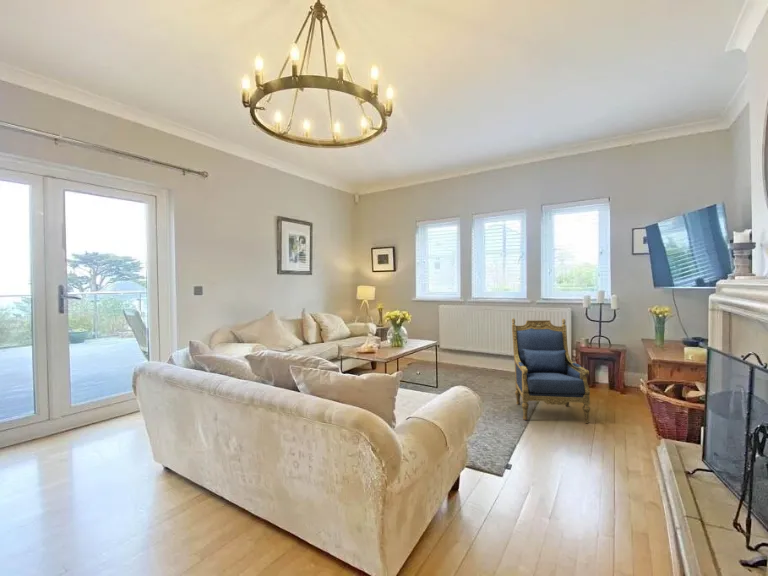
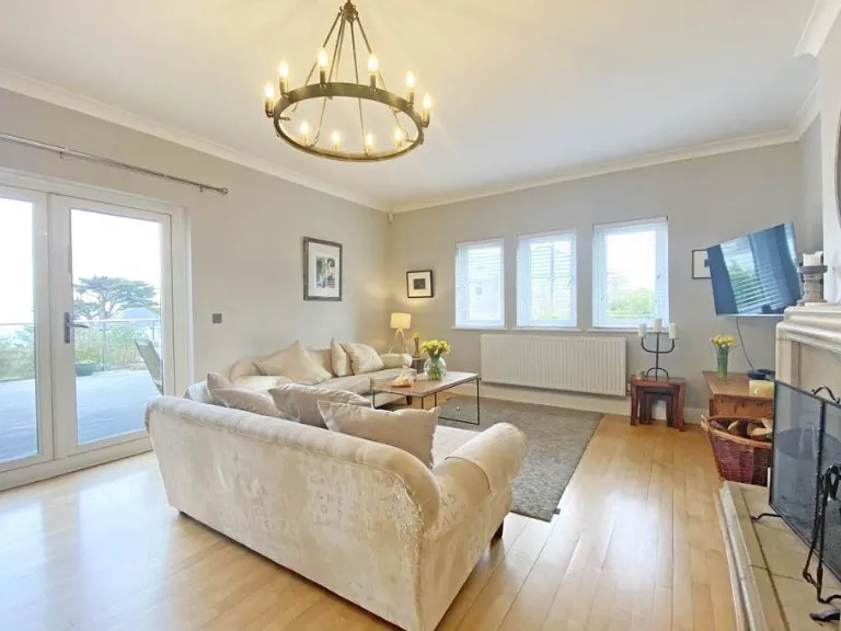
- armchair [511,317,591,425]
